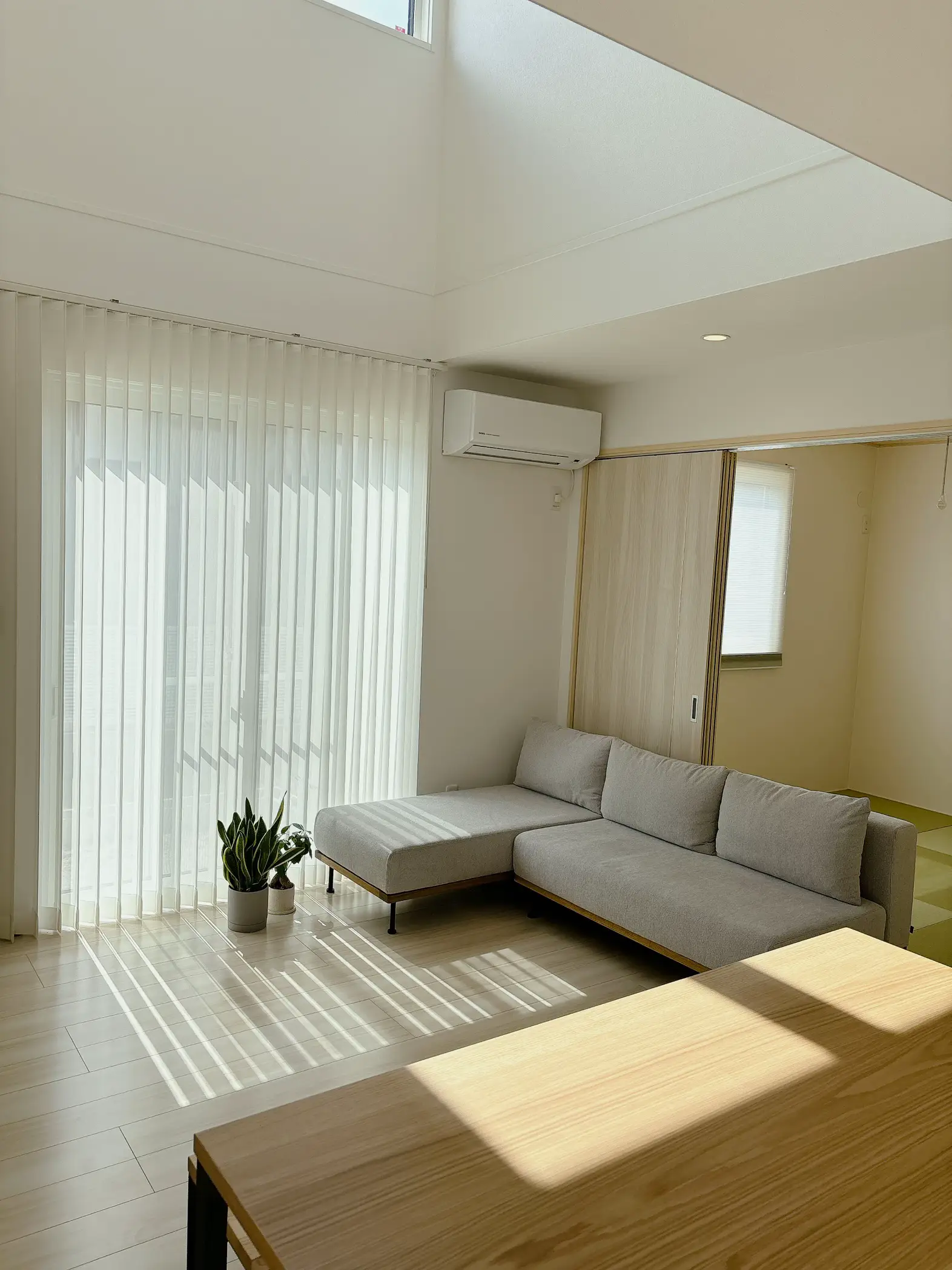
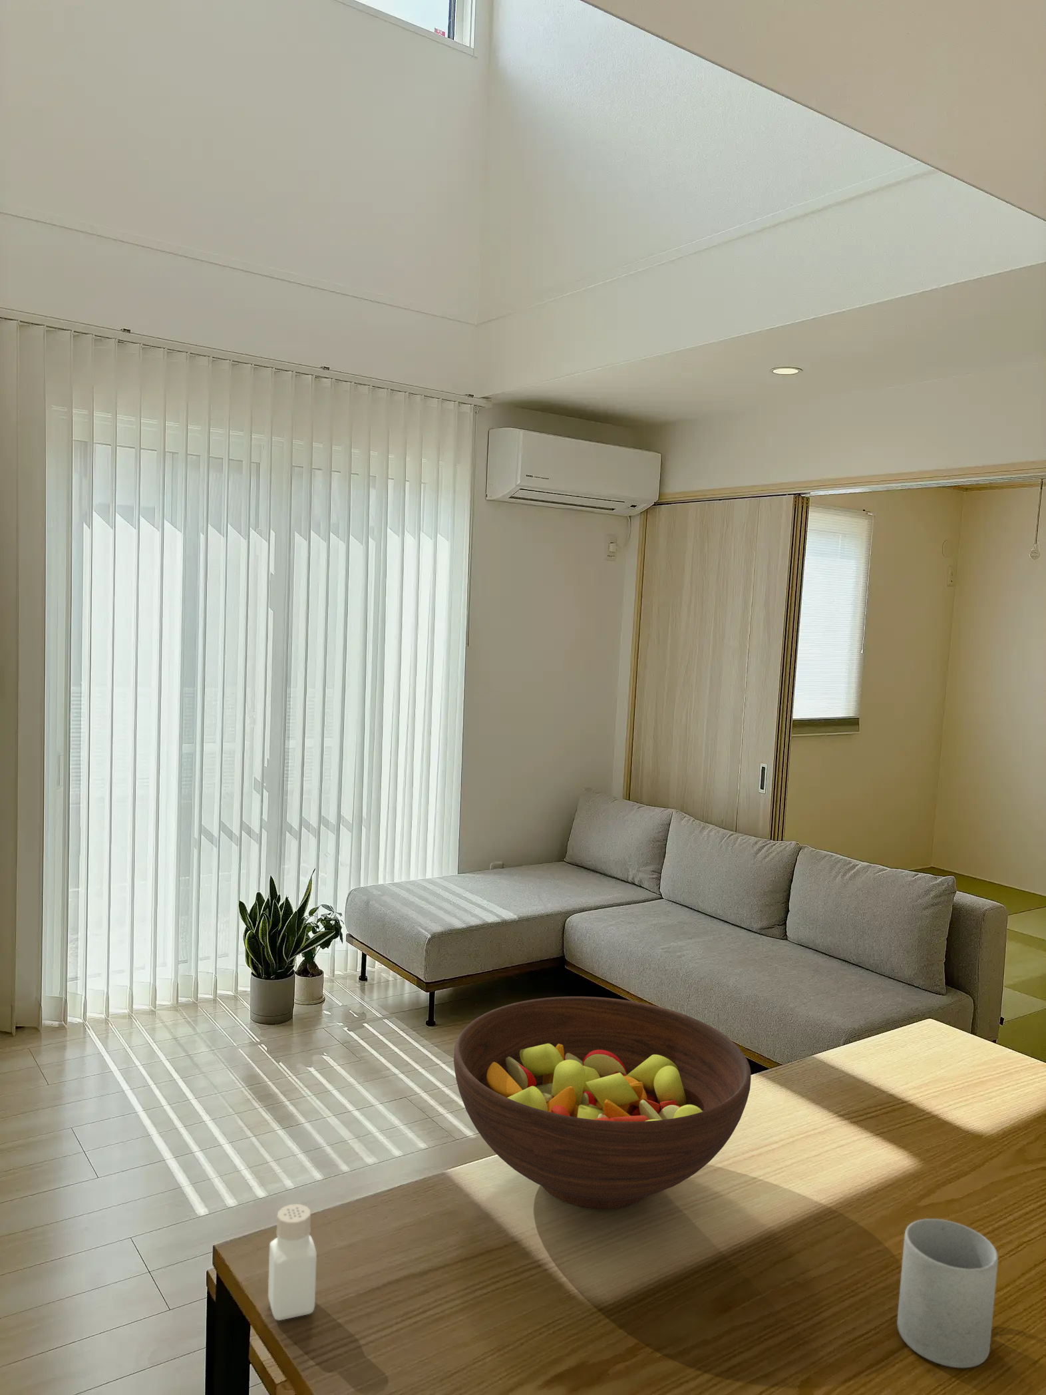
+ fruit bowl [453,995,752,1210]
+ pepper shaker [267,1203,318,1321]
+ mug [897,1218,999,1369]
